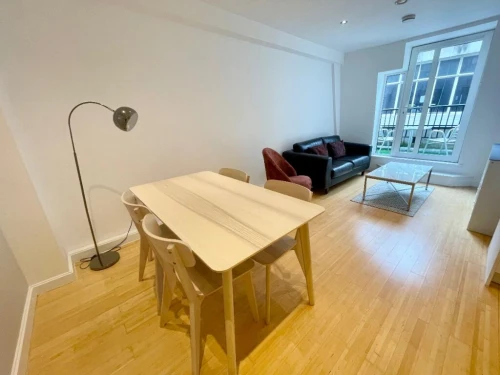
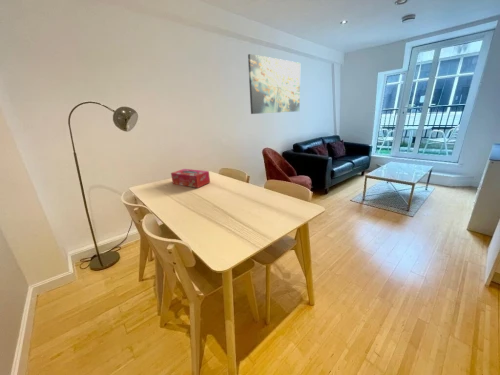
+ tissue box [170,168,211,189]
+ wall art [247,53,301,115]
